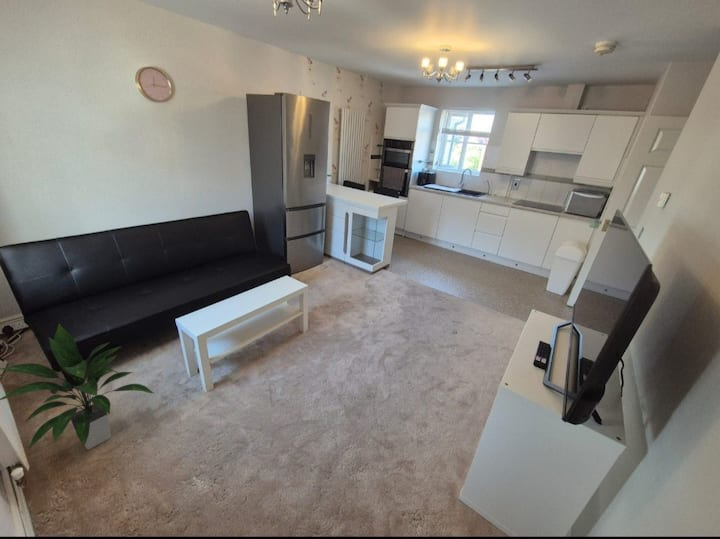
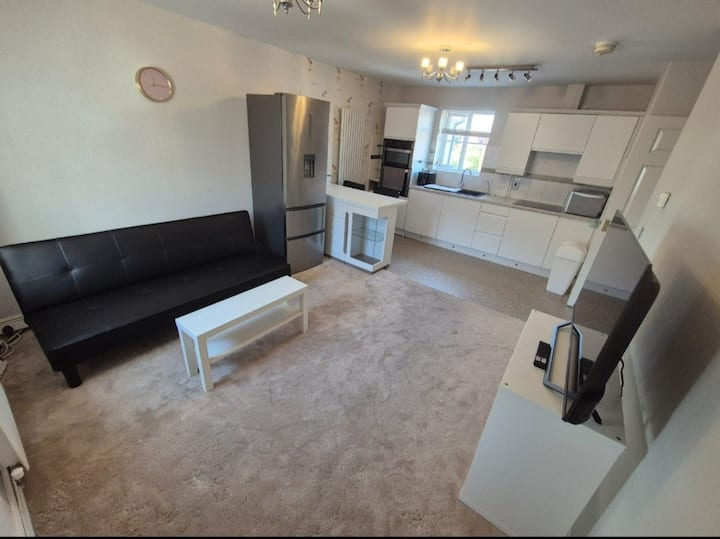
- indoor plant [0,323,155,451]
